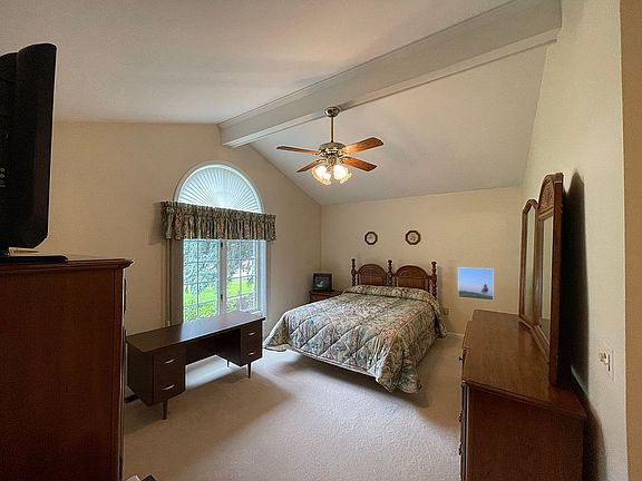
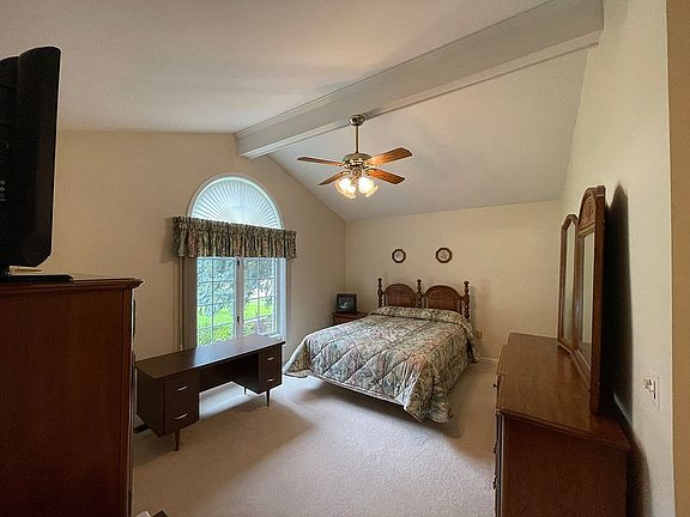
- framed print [457,266,495,302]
